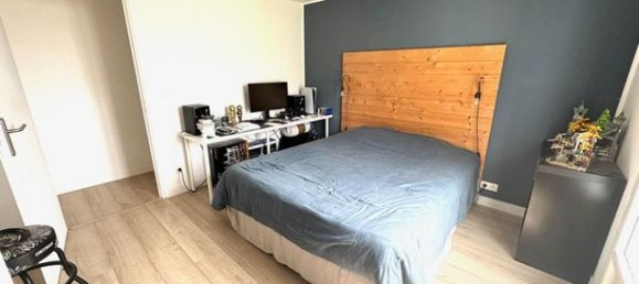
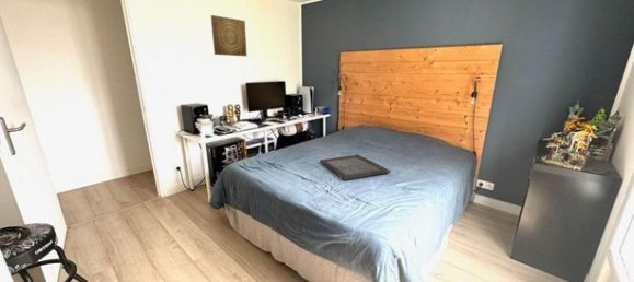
+ wall art [210,14,247,57]
+ serving tray [319,154,392,181]
